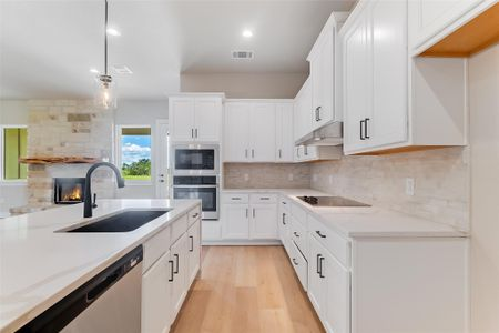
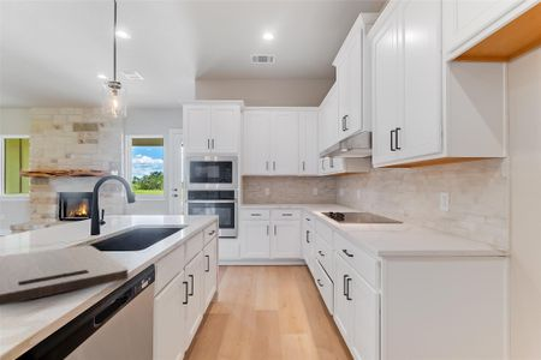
+ cutting board [0,244,129,307]
